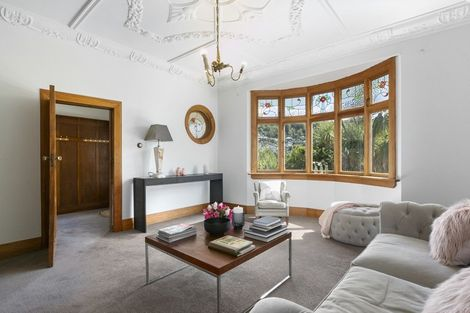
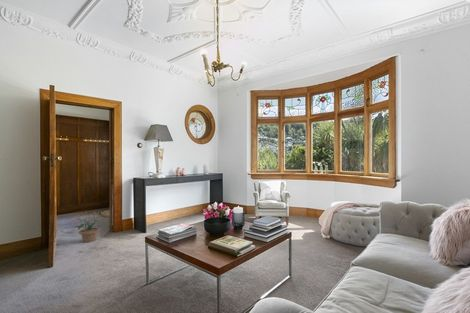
+ potted plant [73,210,103,243]
